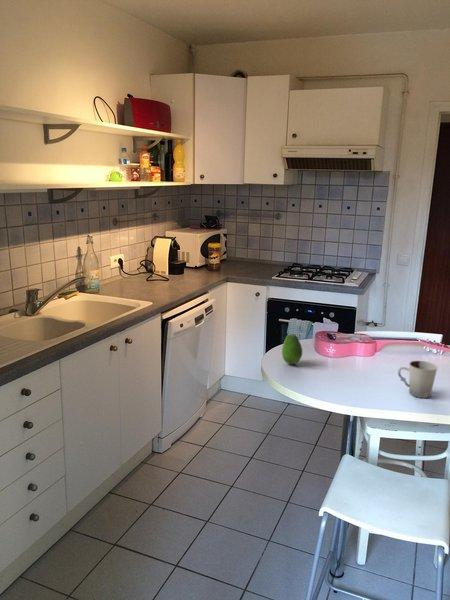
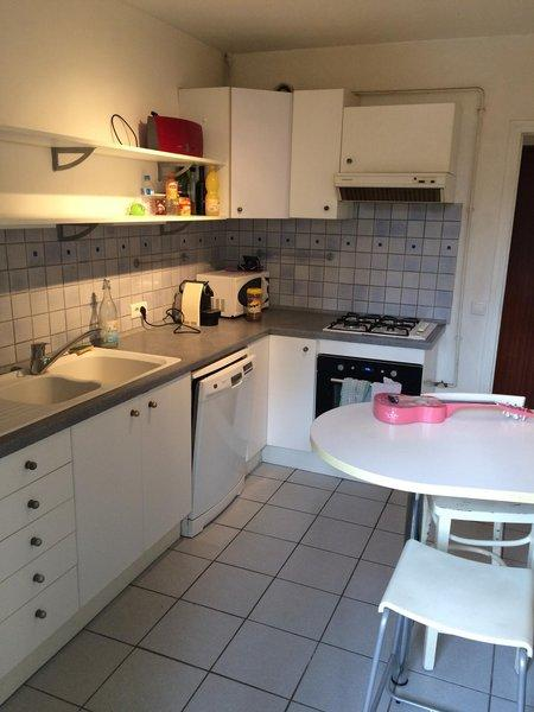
- cup [397,360,439,399]
- fruit [281,333,303,365]
